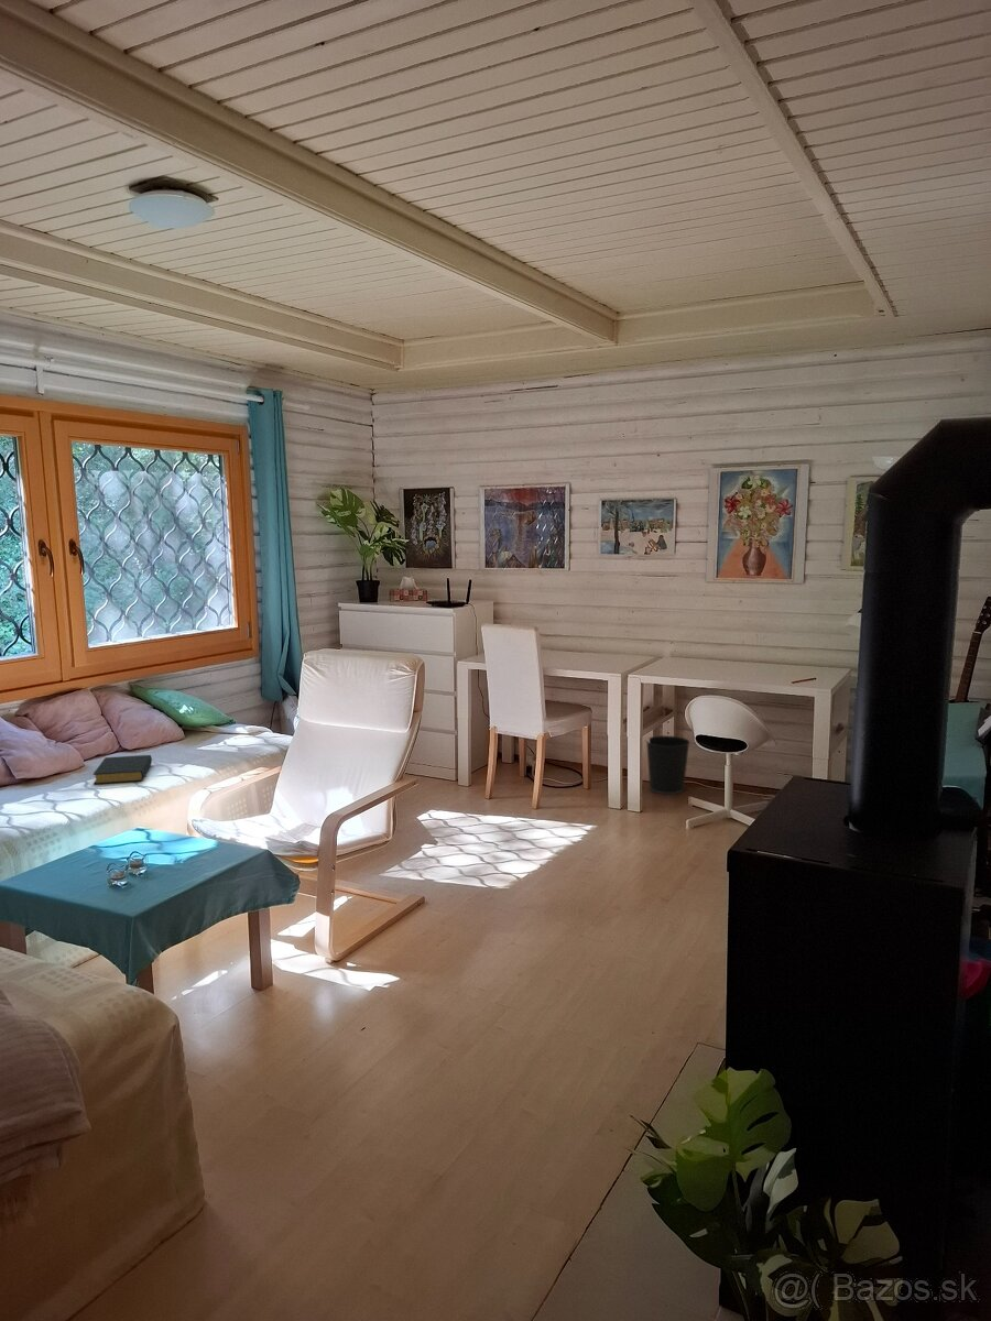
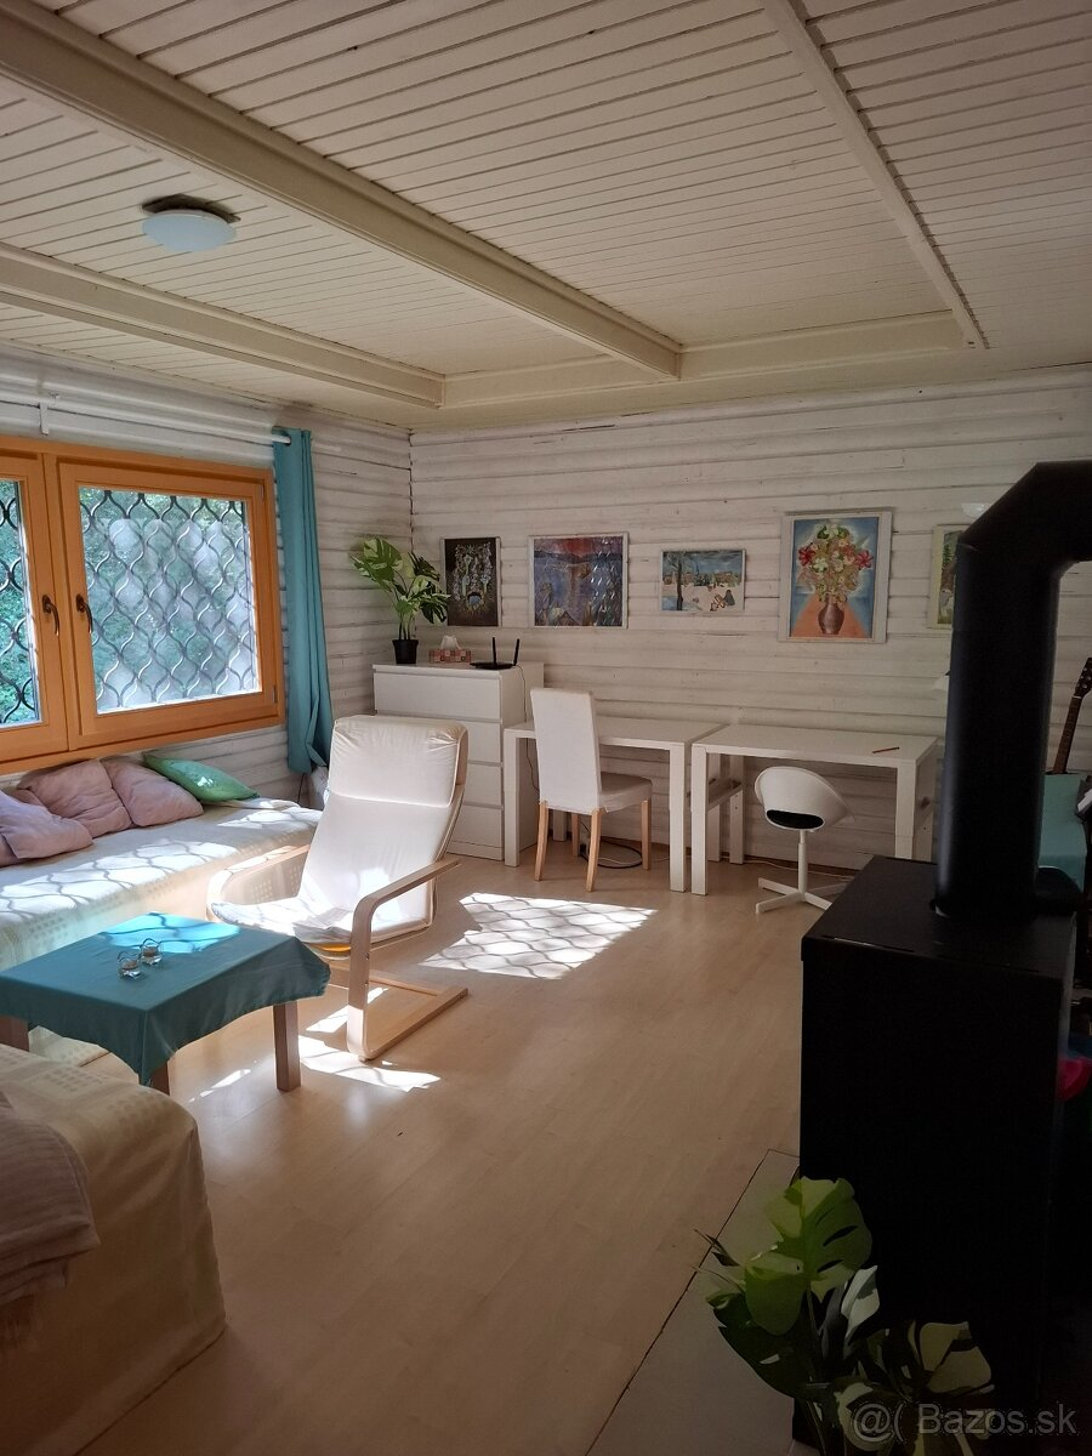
- wastebasket [645,734,691,795]
- hardback book [92,754,153,785]
